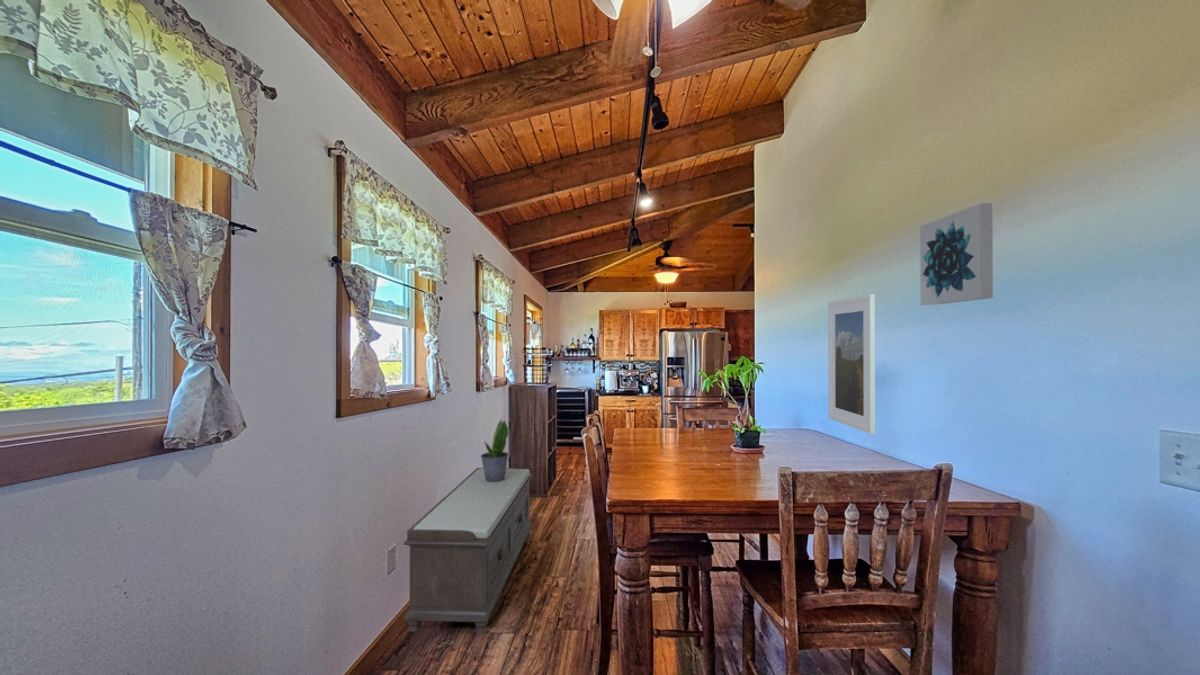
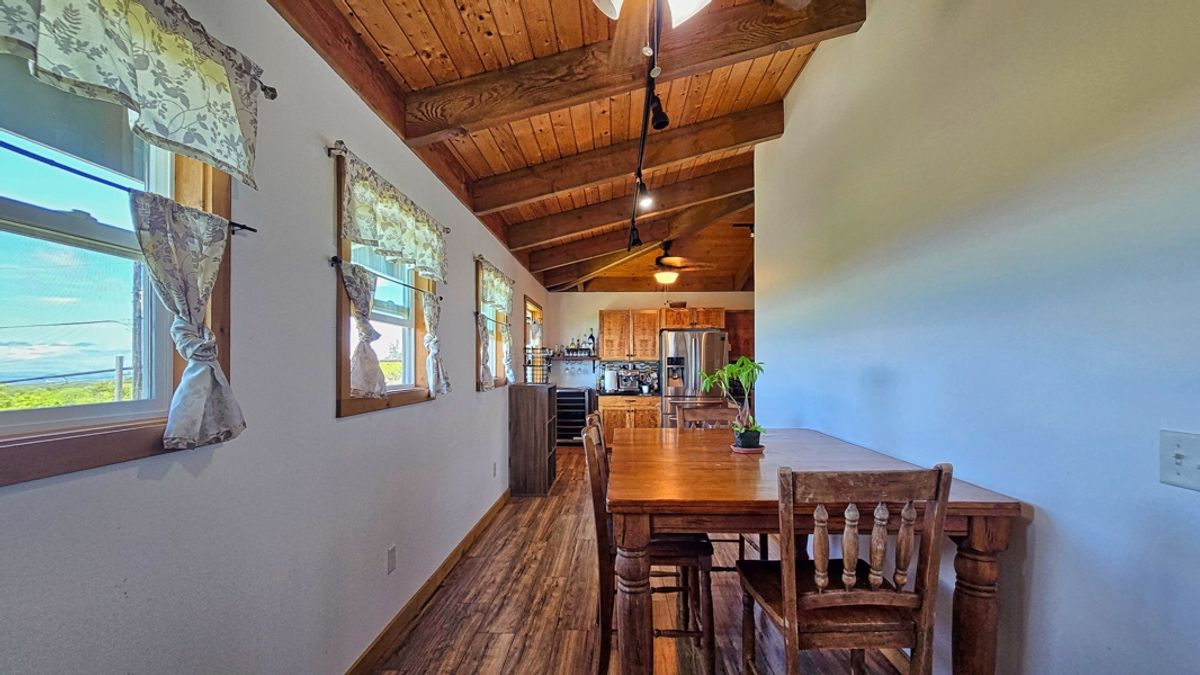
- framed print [828,294,876,435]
- wall art [919,202,994,306]
- bench [402,467,534,635]
- potted plant [480,419,510,483]
